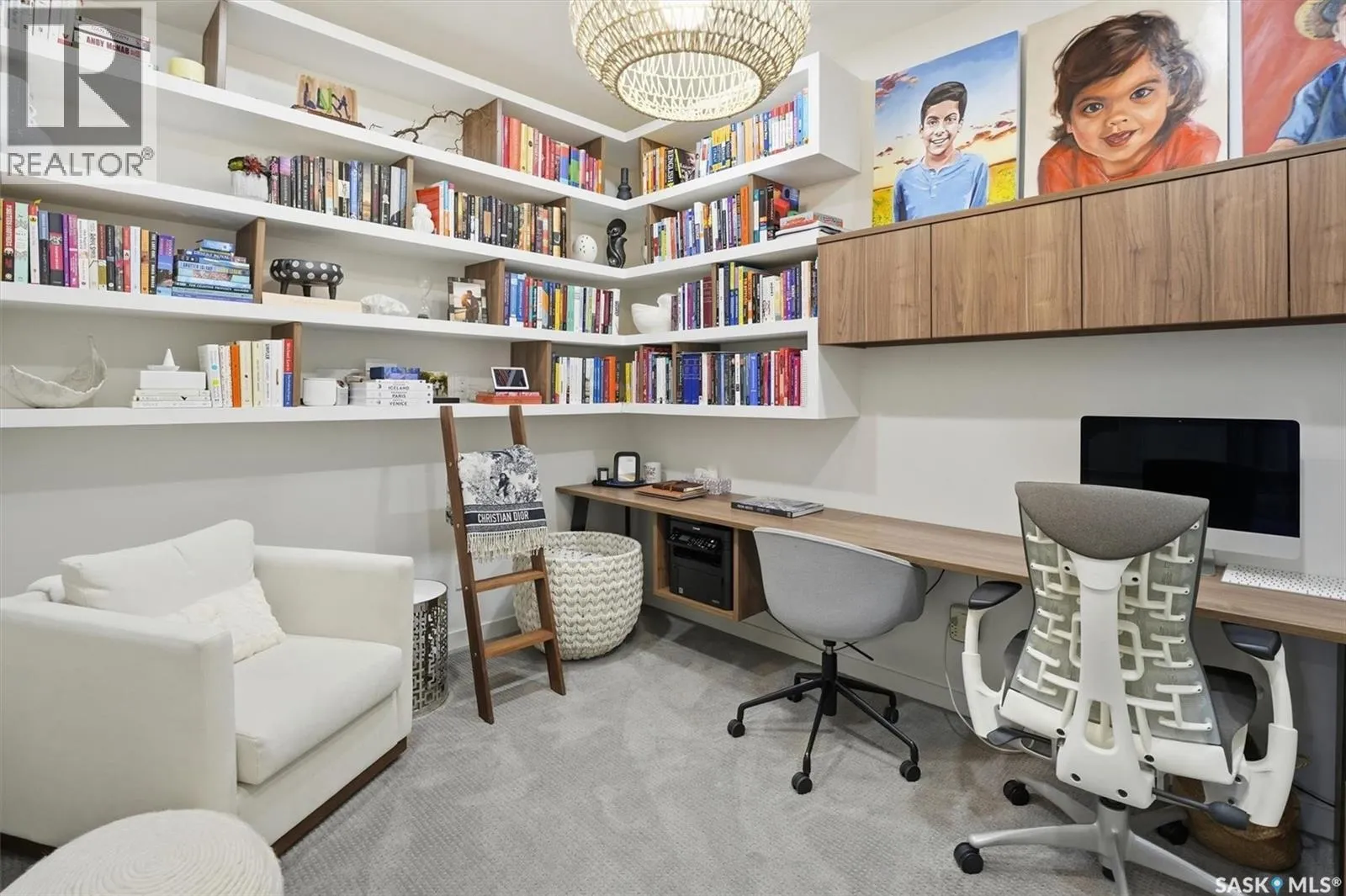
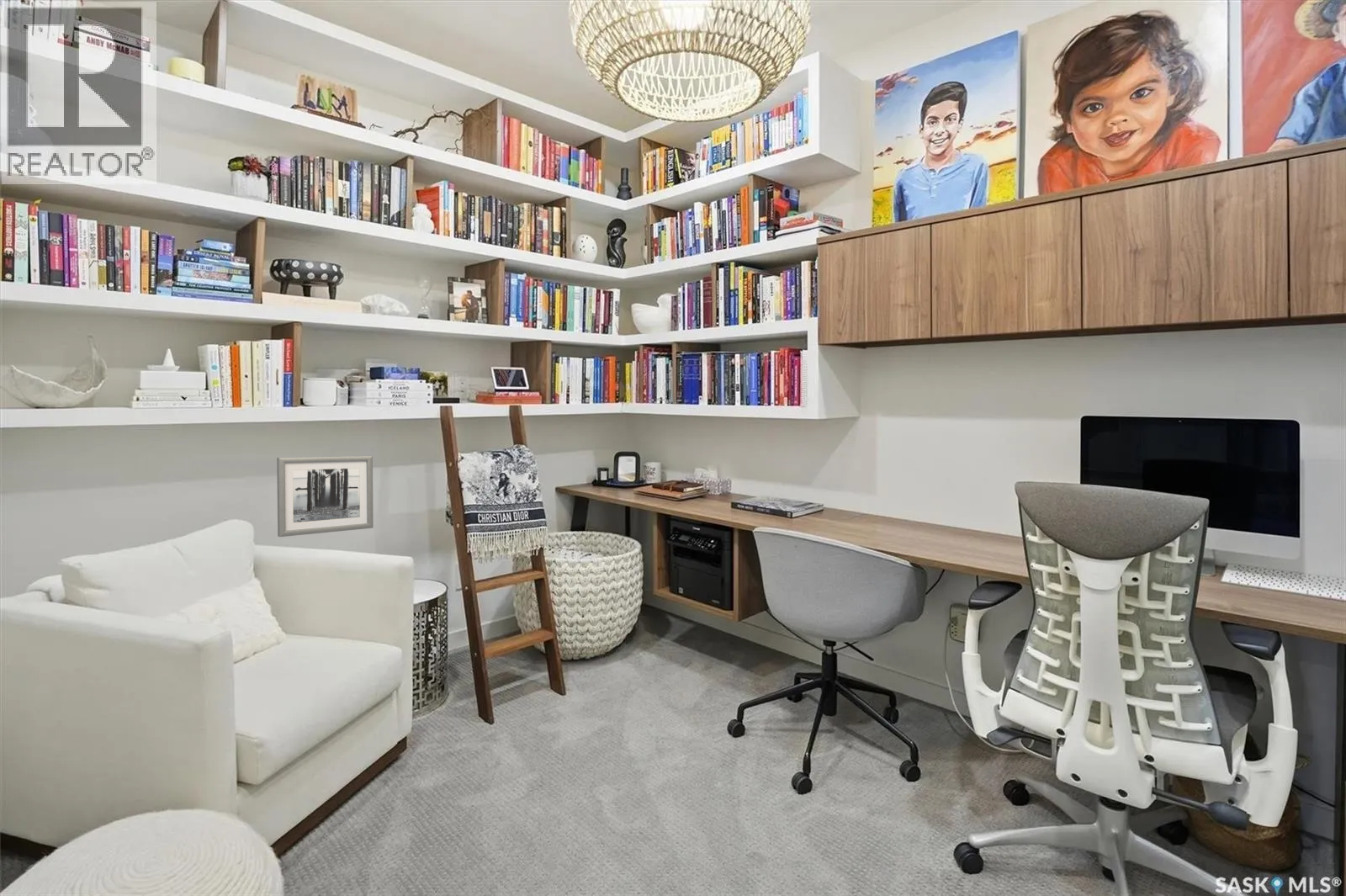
+ wall art [276,455,374,538]
